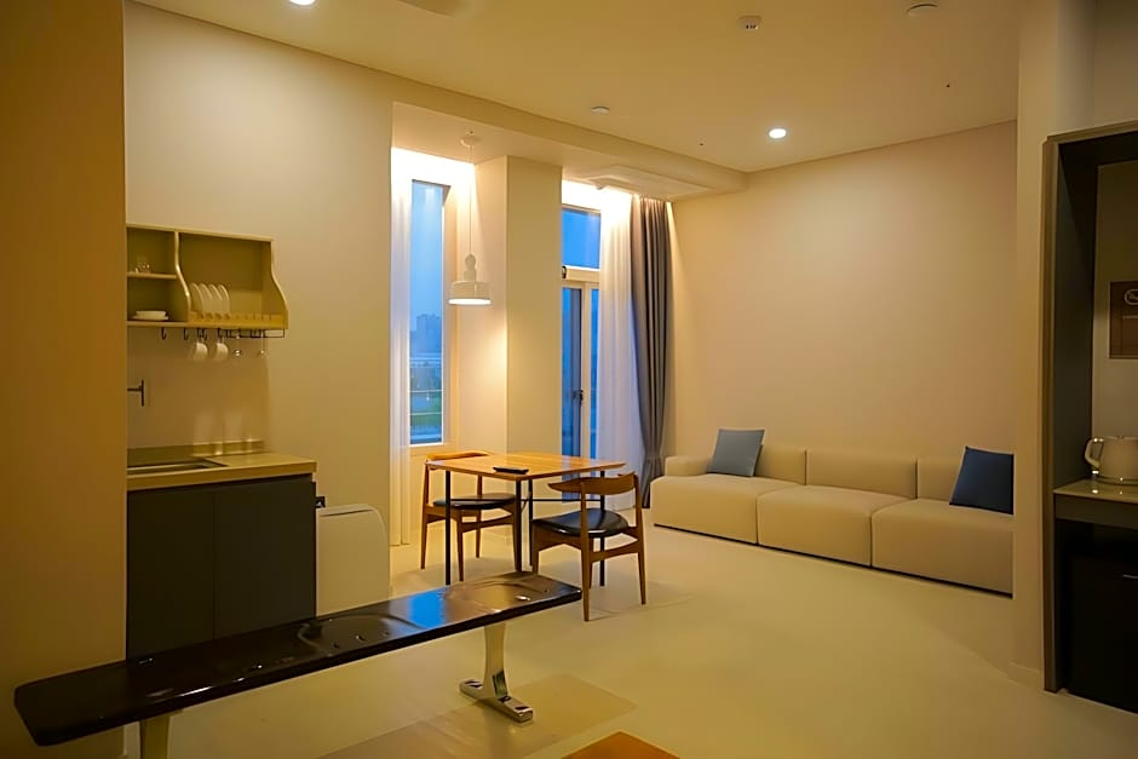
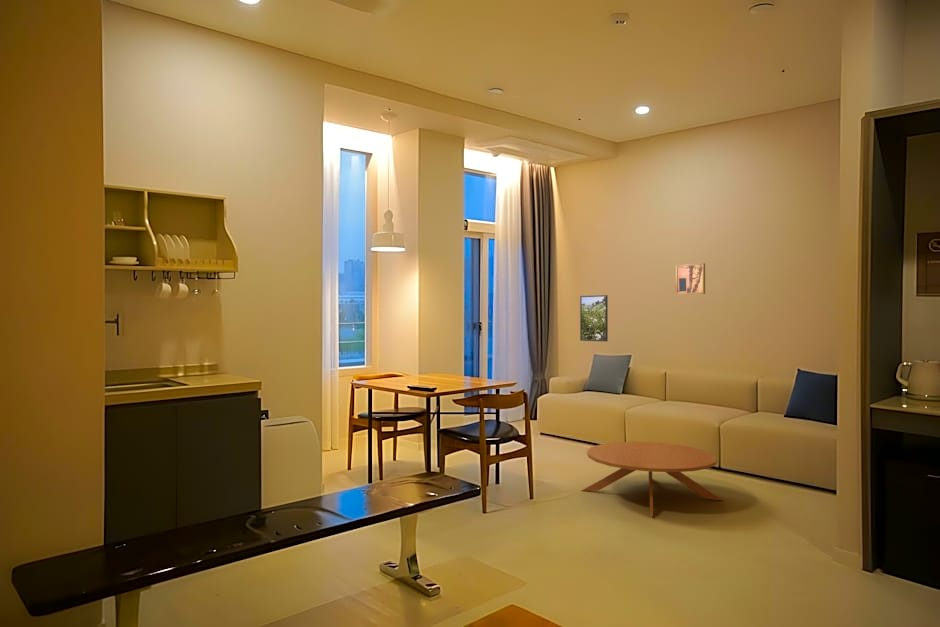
+ wall art [675,262,706,295]
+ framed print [579,294,609,342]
+ coffee table [580,441,725,517]
